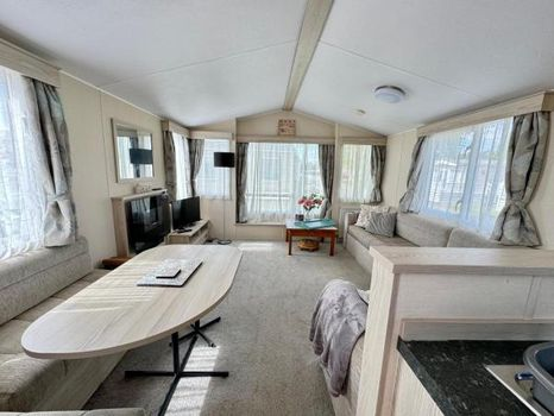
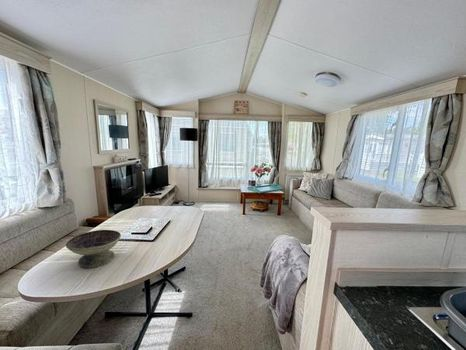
+ decorative bowl [65,229,122,269]
